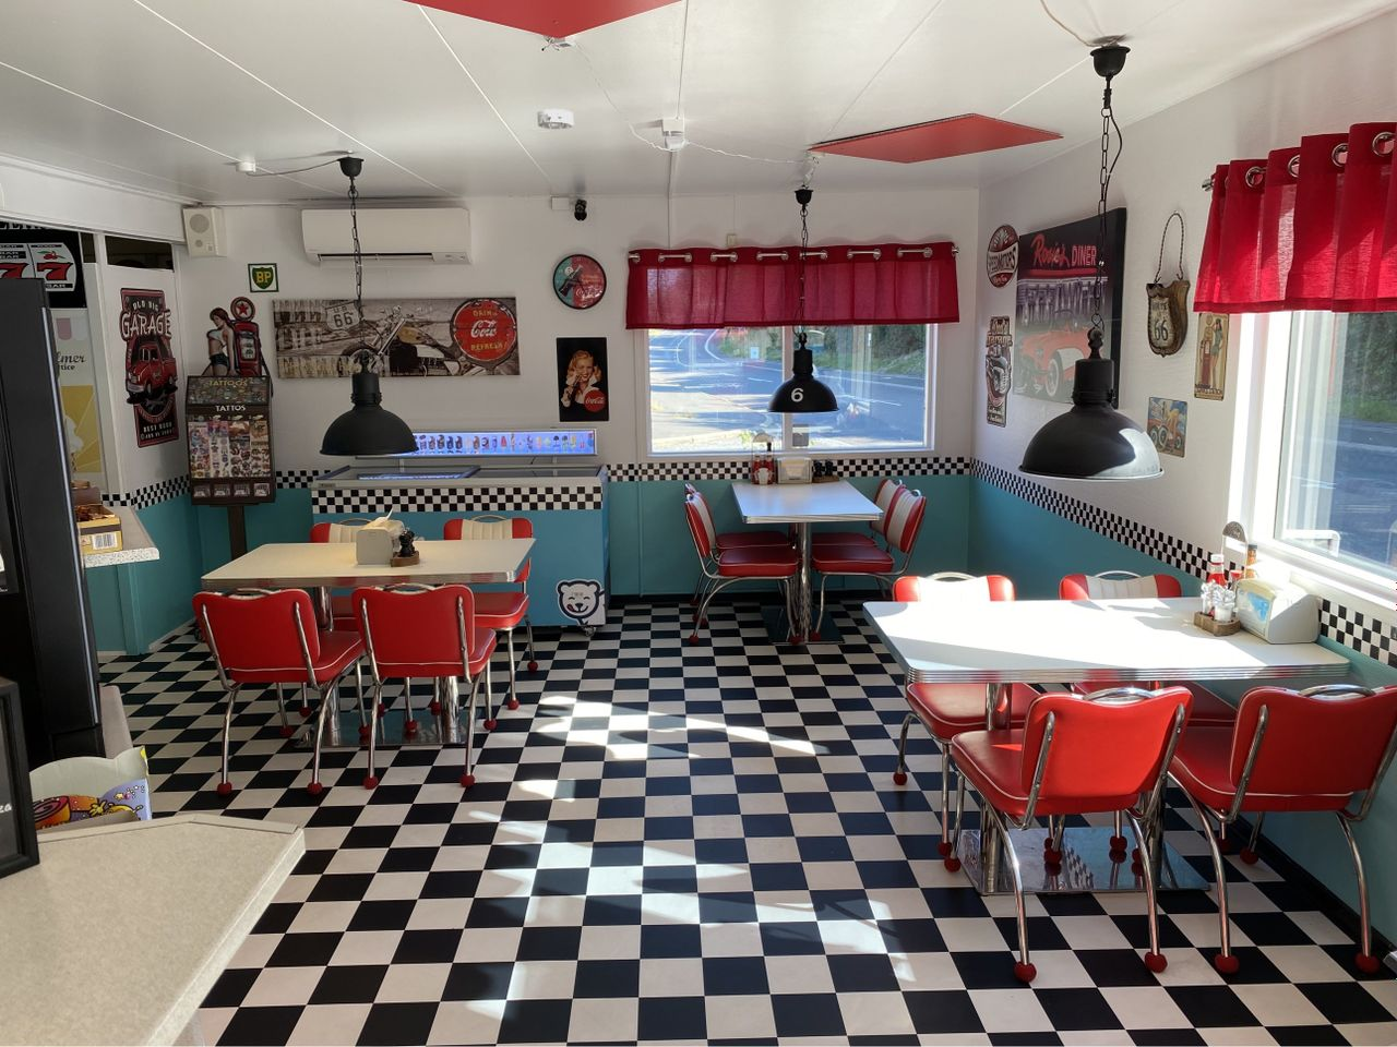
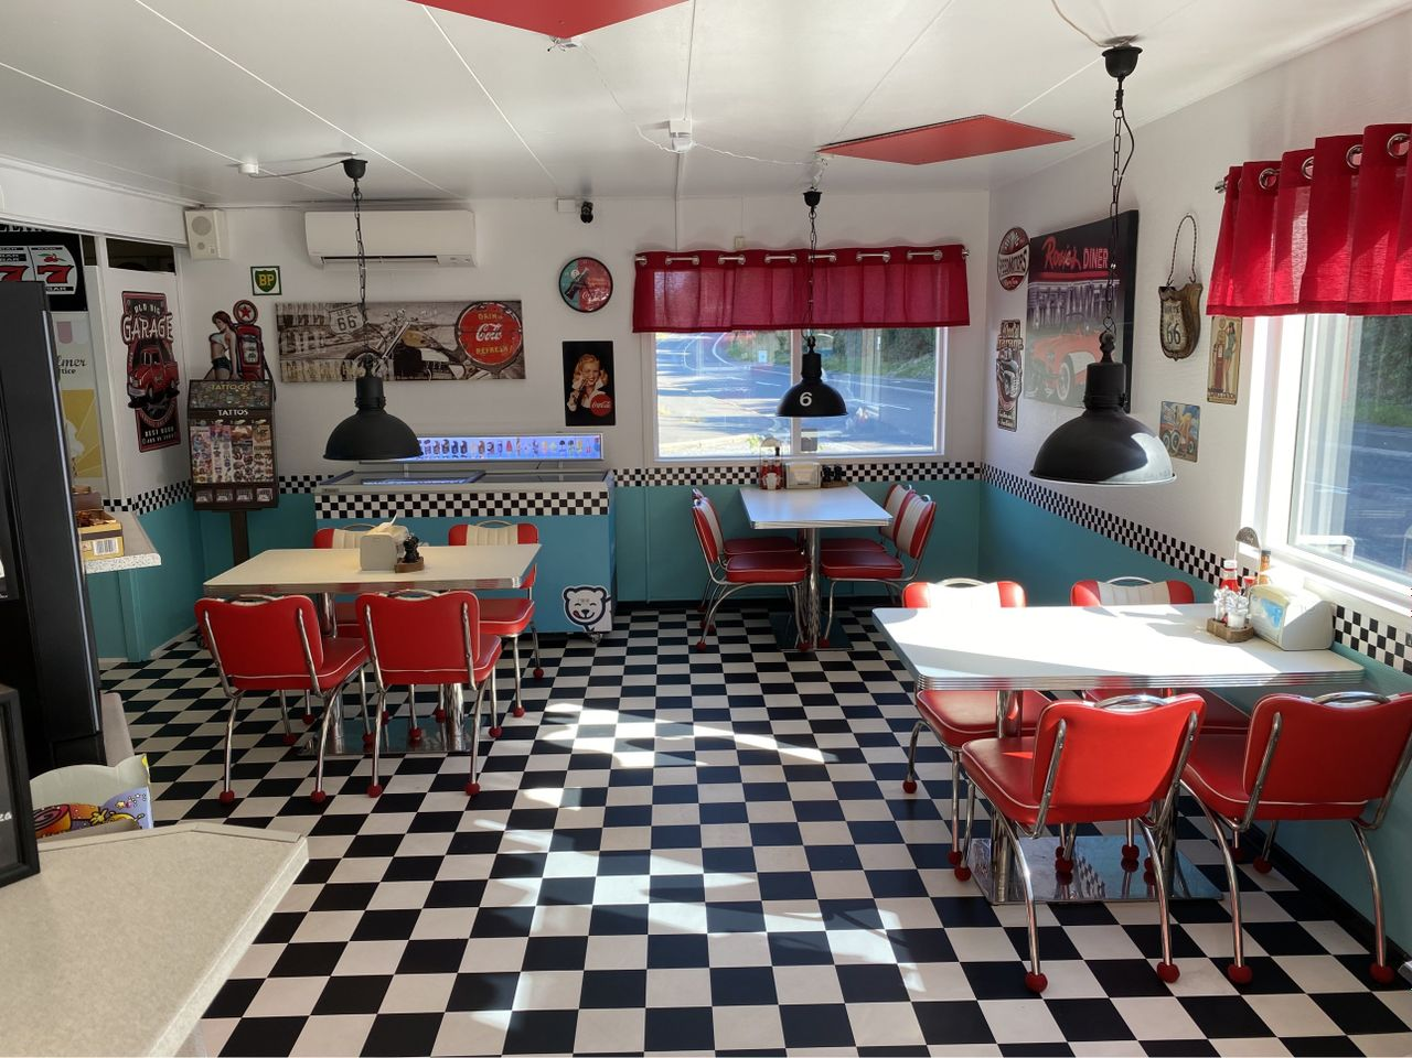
- smoke detector [537,108,574,130]
